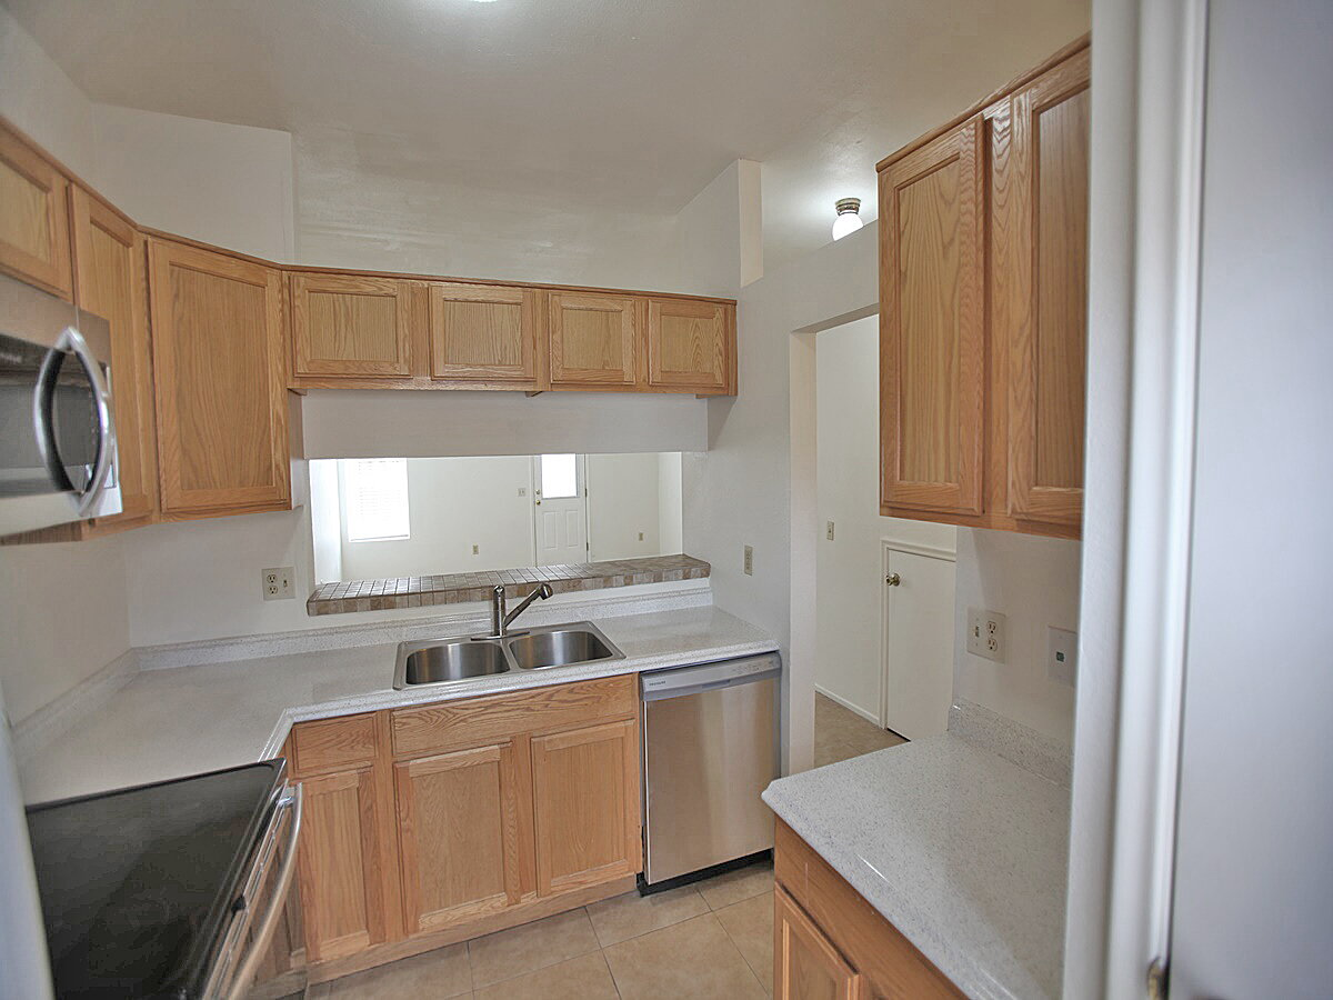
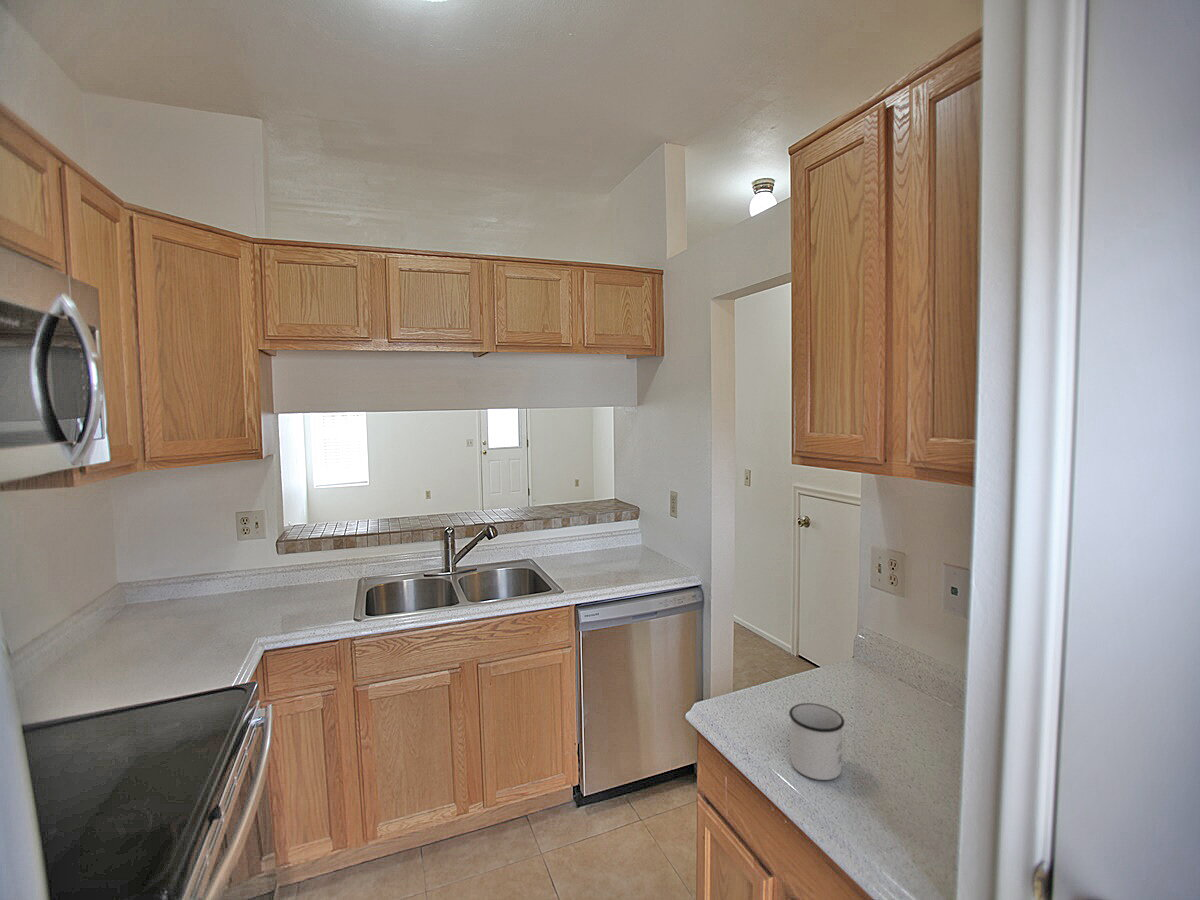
+ mug [788,702,845,781]
